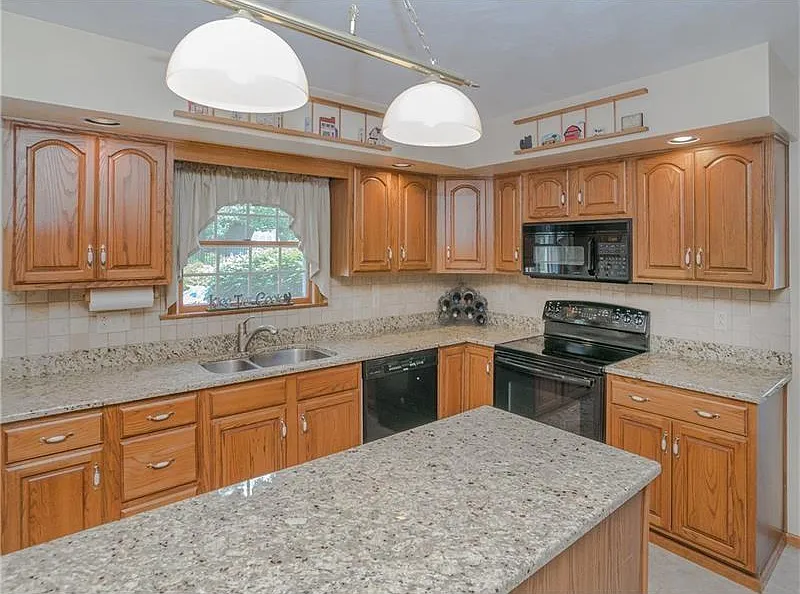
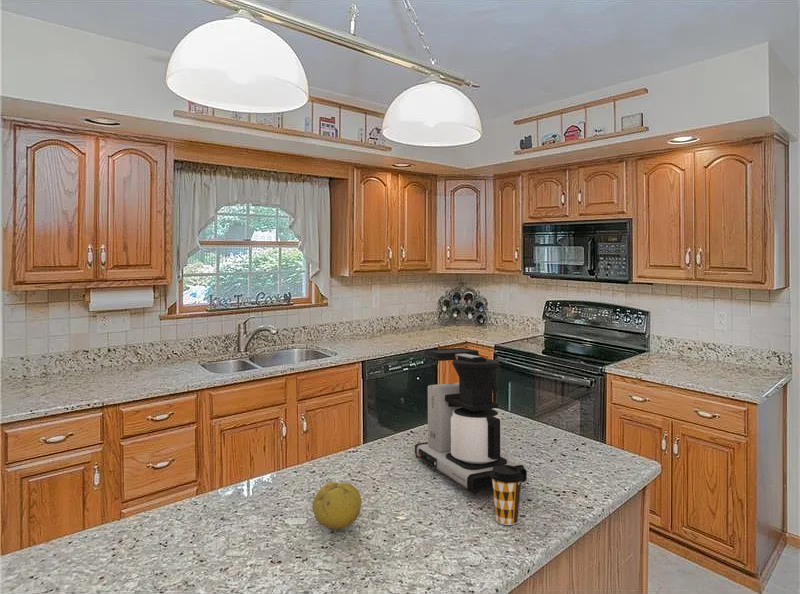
+ coffee cup [490,465,523,526]
+ coffee maker [414,347,528,495]
+ fruit [311,481,362,530]
